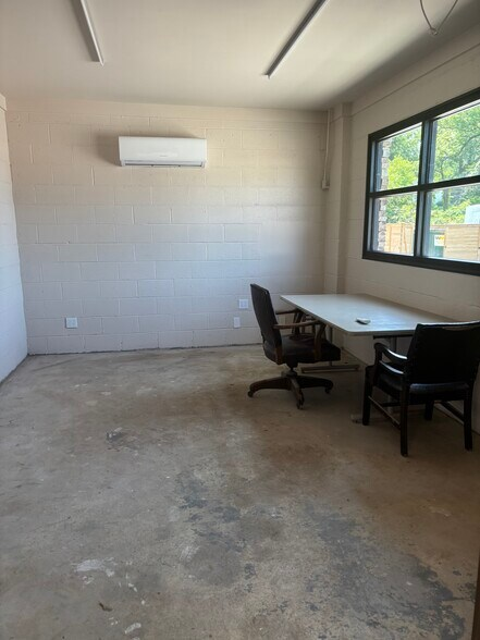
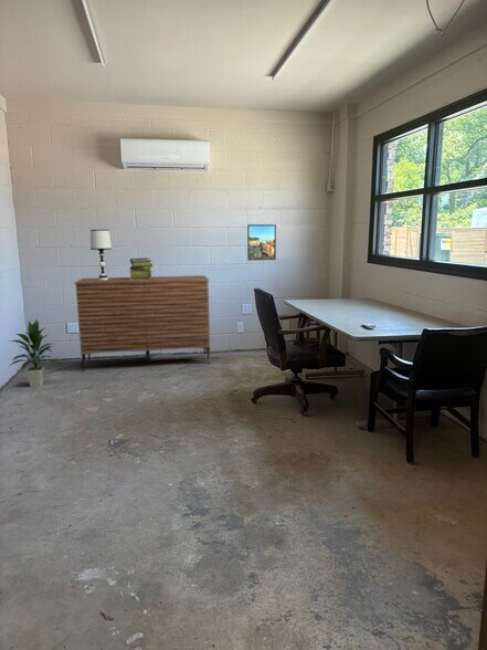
+ sideboard [74,274,211,373]
+ indoor plant [8,318,65,388]
+ stack of books [128,256,155,280]
+ table lamp [89,229,113,280]
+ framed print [246,223,277,262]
